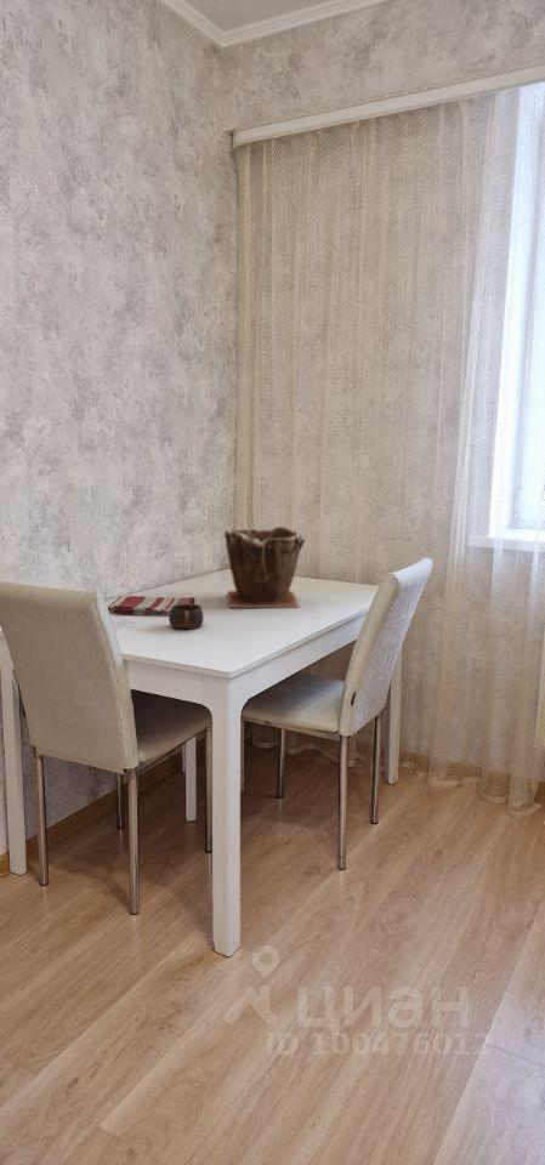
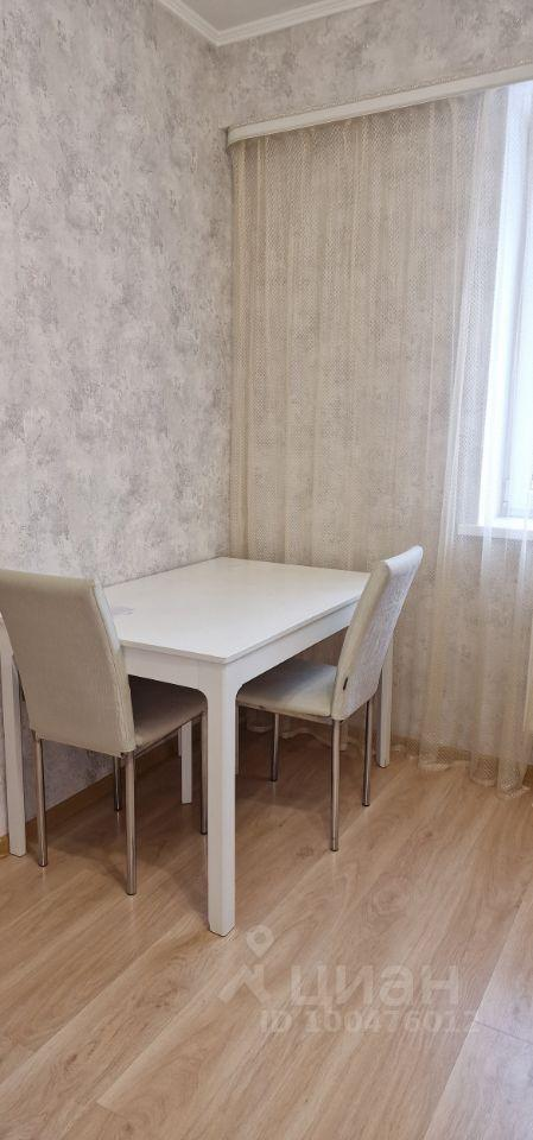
- dish towel [106,595,197,618]
- cup [168,603,205,630]
- plant pot [223,525,307,609]
